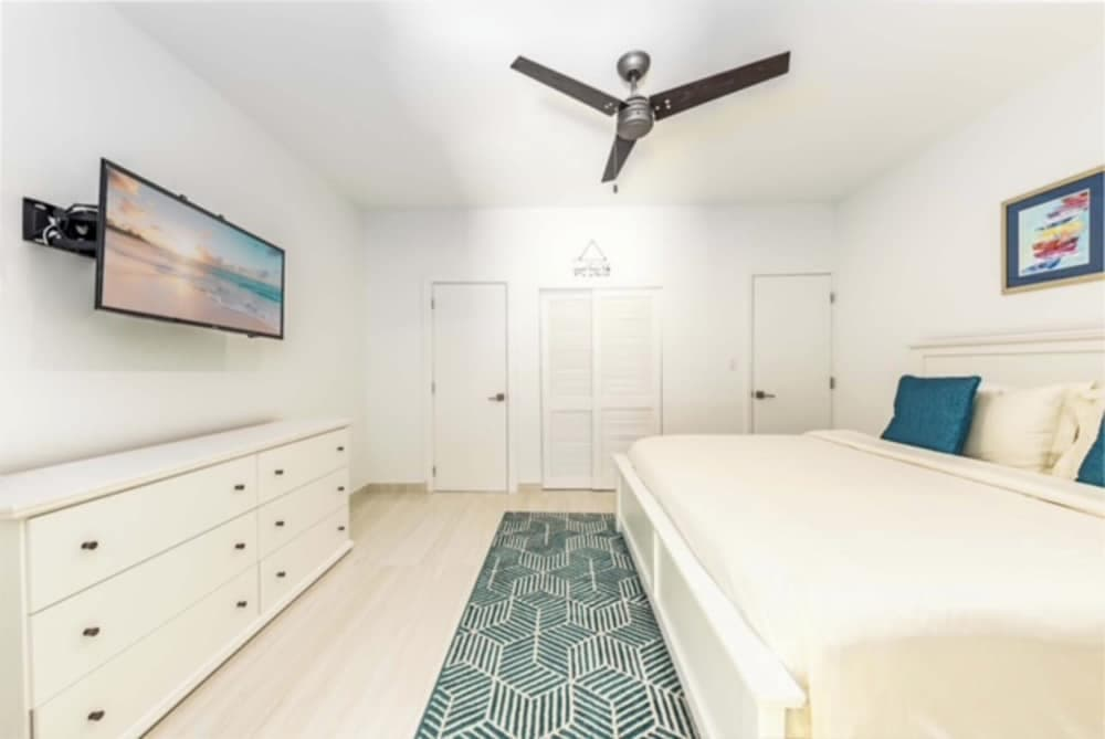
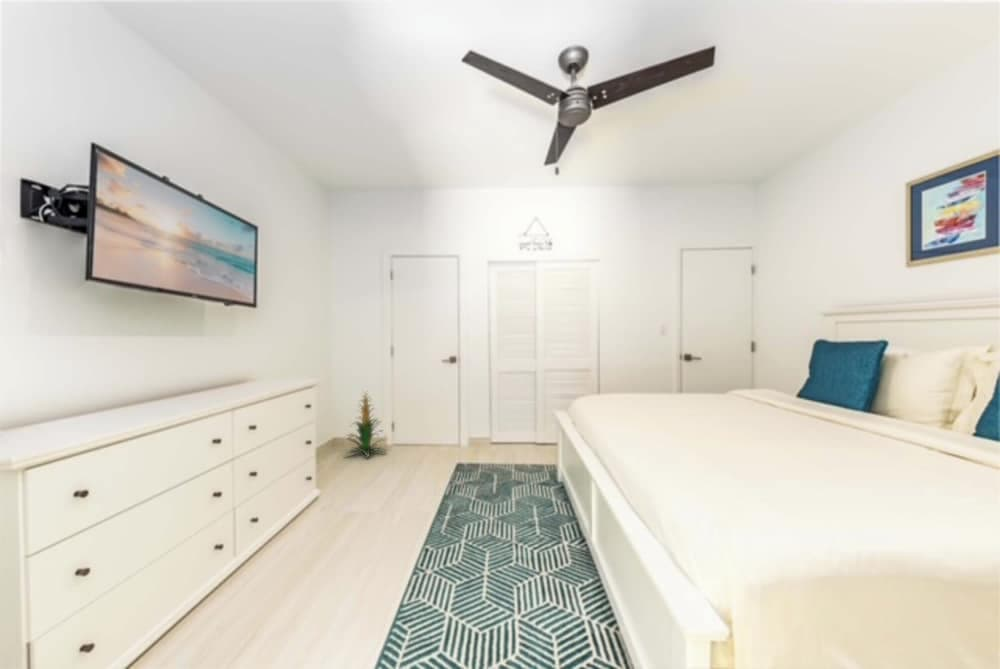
+ indoor plant [343,390,387,459]
